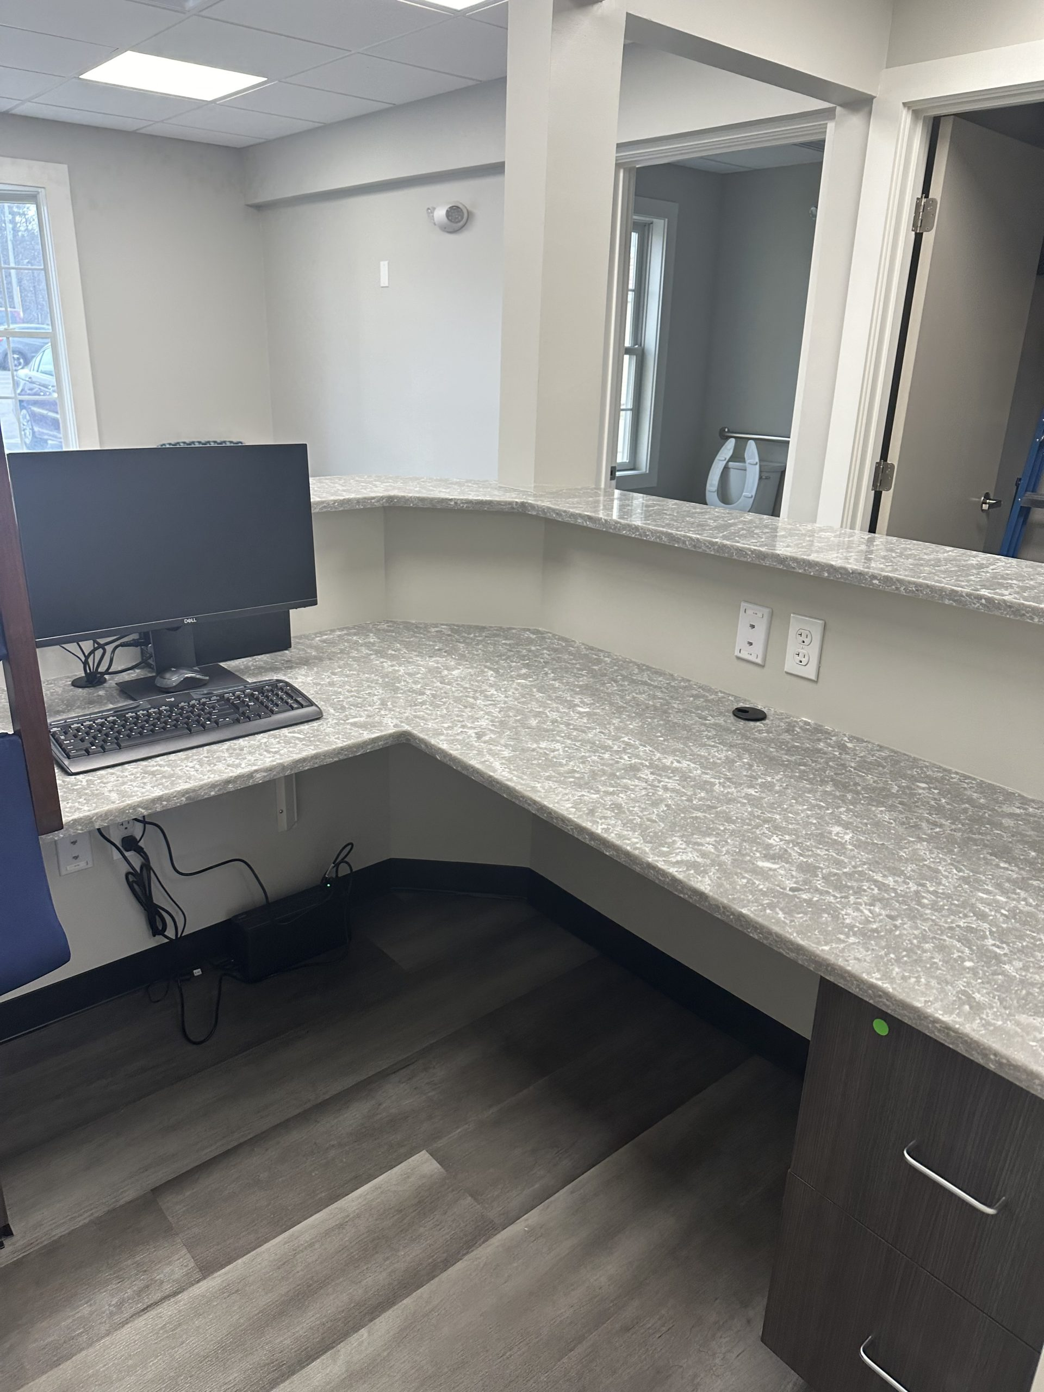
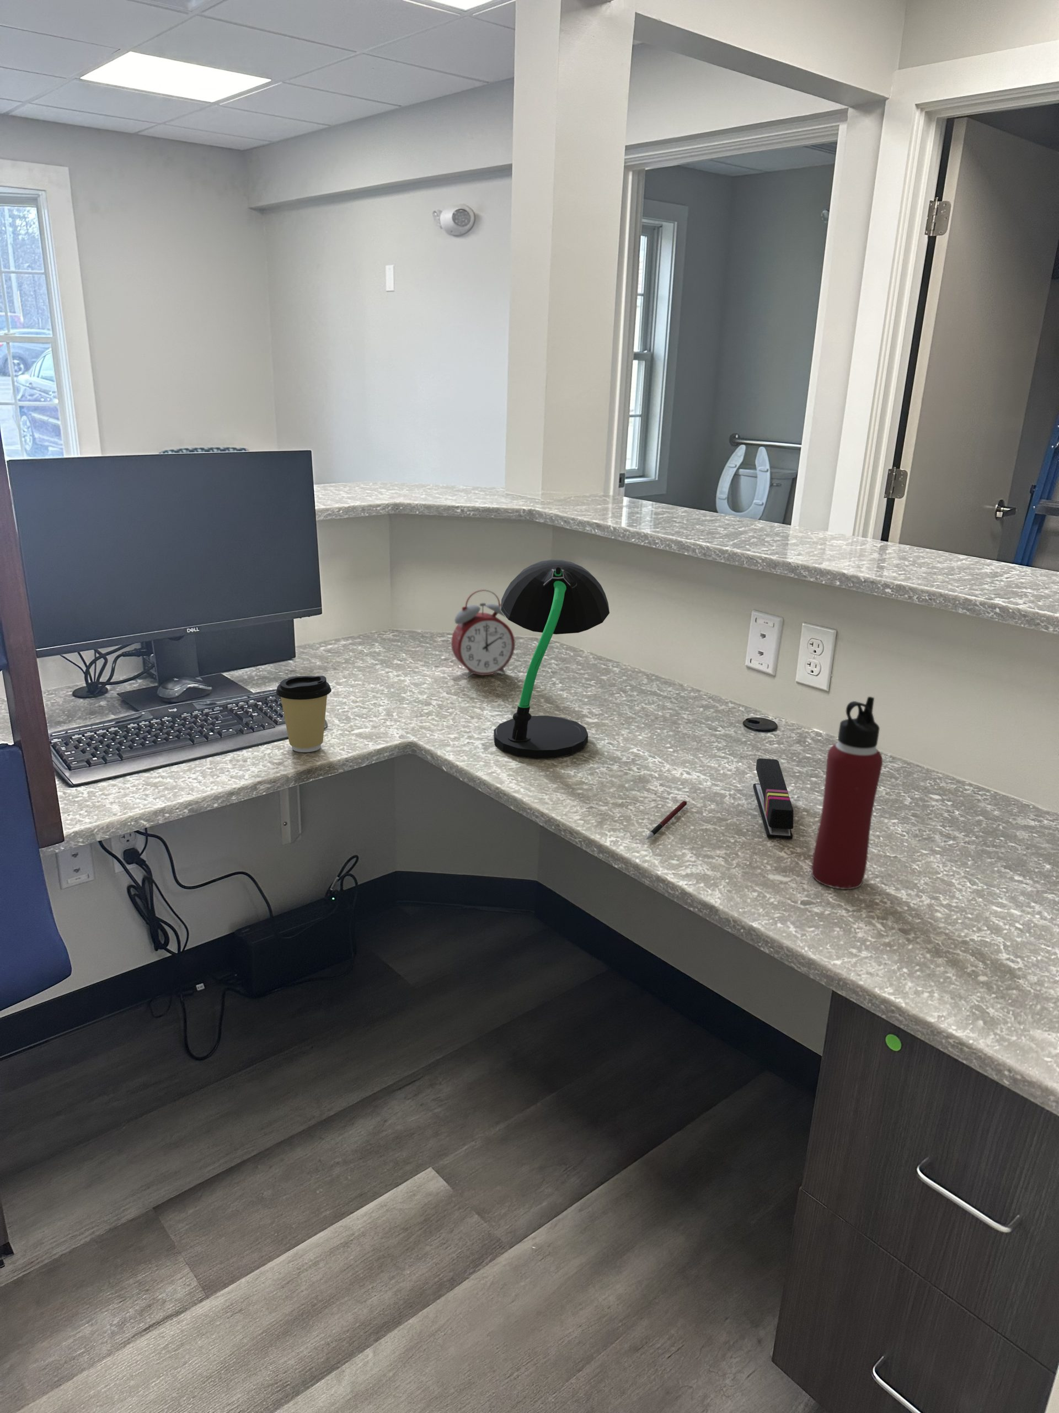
+ coffee cup [275,675,331,753]
+ desk lamp [493,560,610,759]
+ stapler [752,758,794,840]
+ pen [646,800,687,840]
+ alarm clock [451,589,516,678]
+ water bottle [811,696,883,890]
